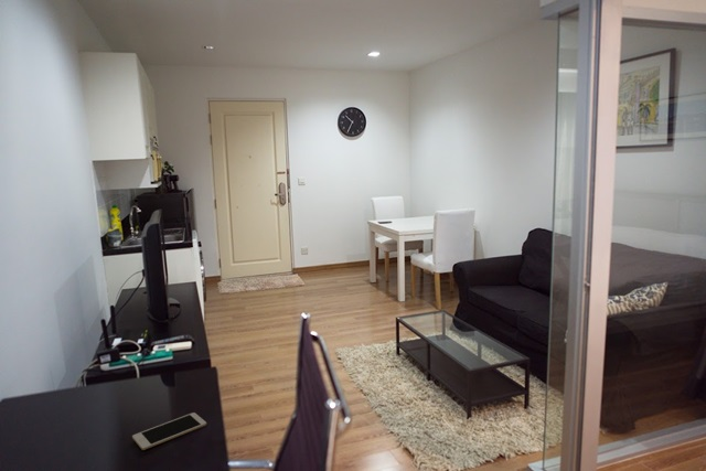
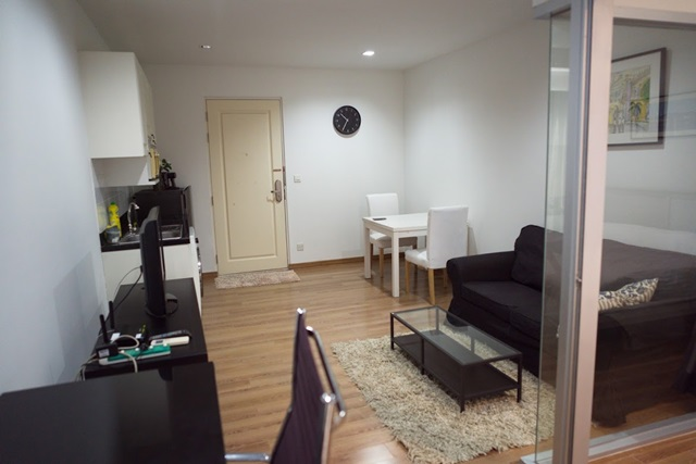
- cell phone [131,411,207,451]
